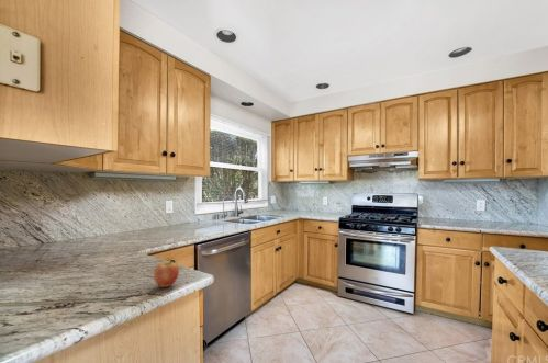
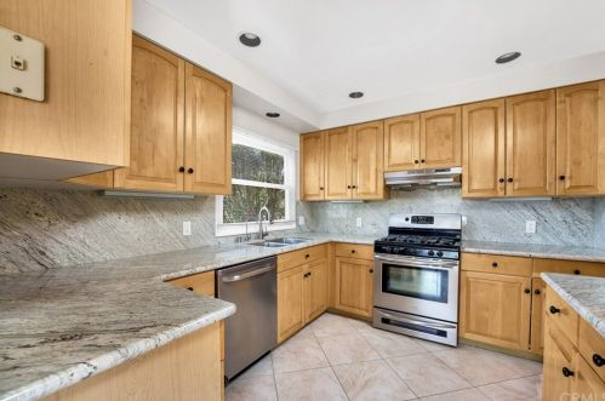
- fruit [153,259,180,288]
